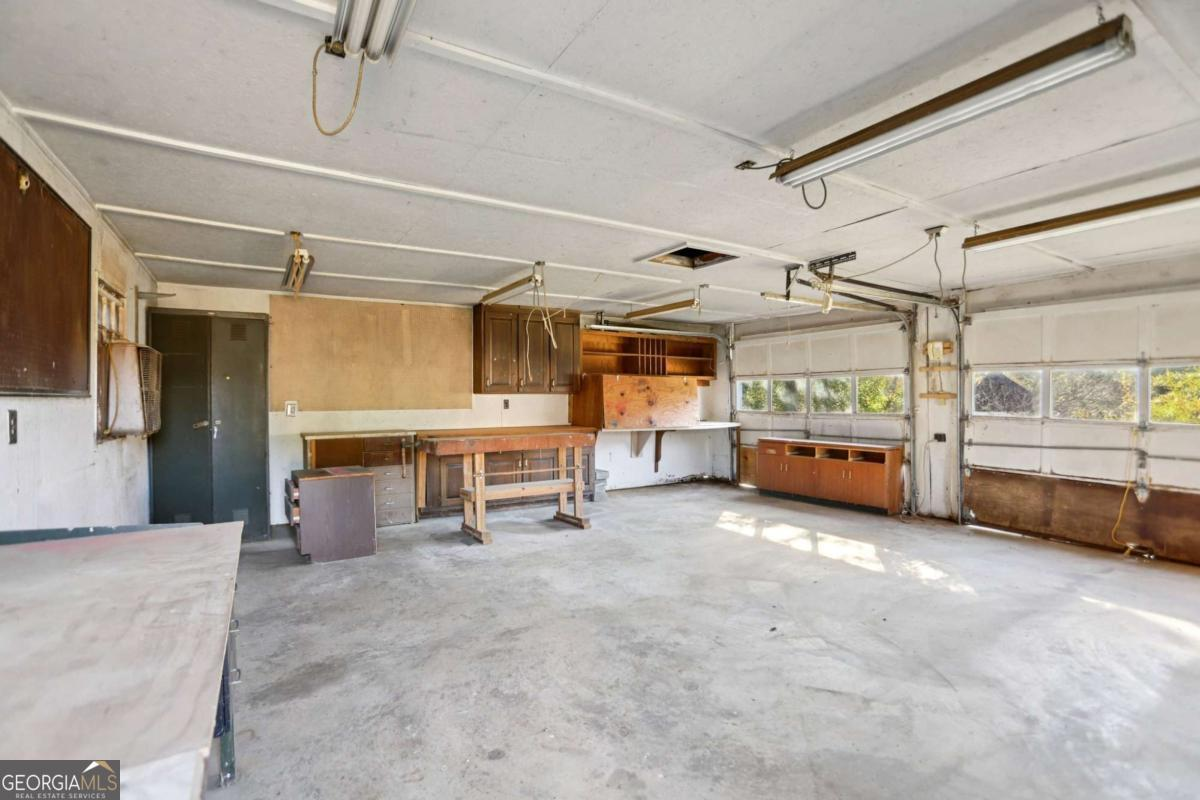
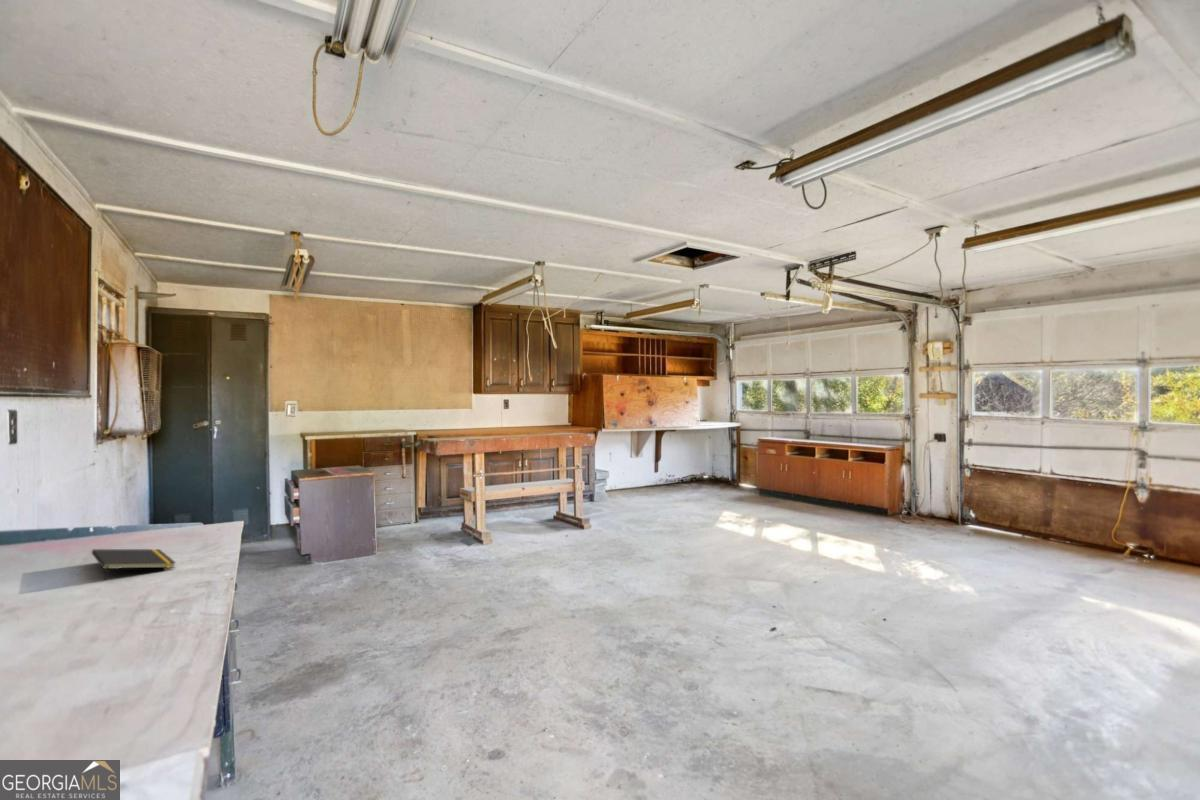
+ notepad [91,548,177,582]
